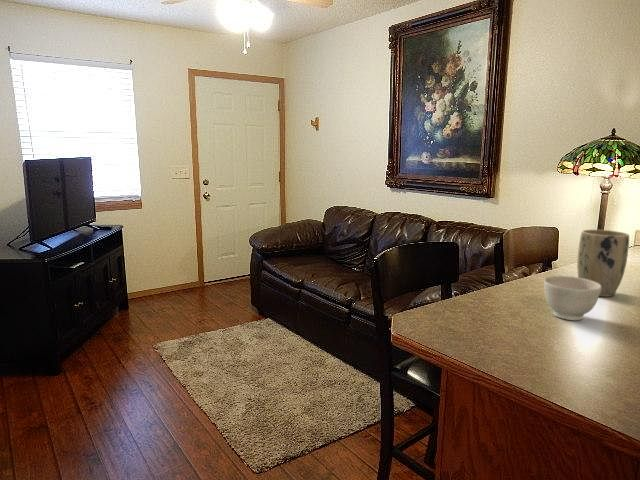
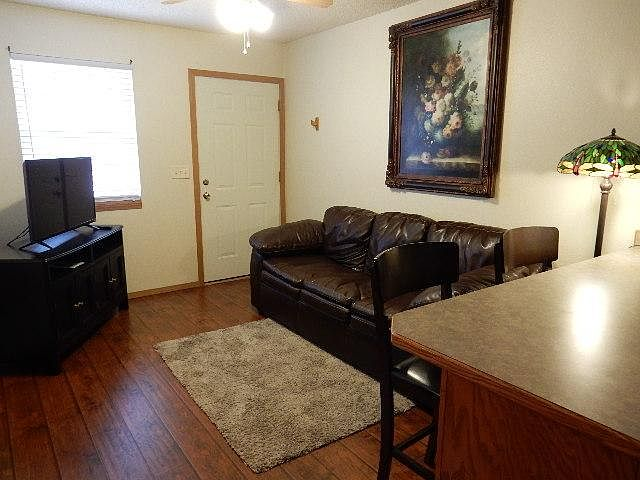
- bowl [543,275,601,321]
- plant pot [576,229,630,298]
